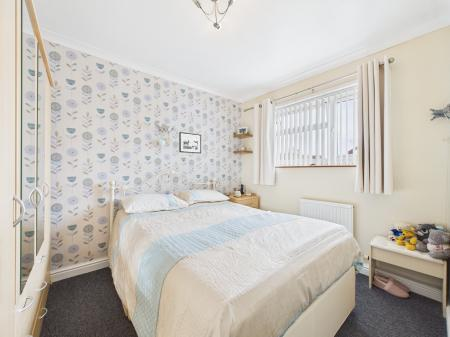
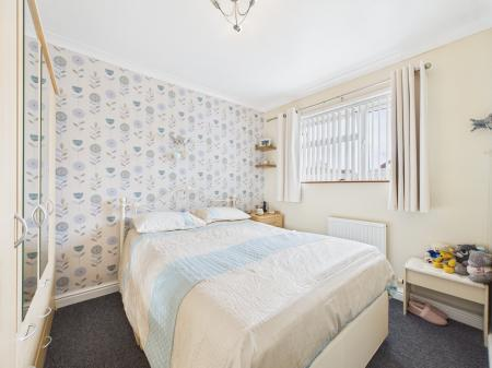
- picture frame [178,131,202,155]
